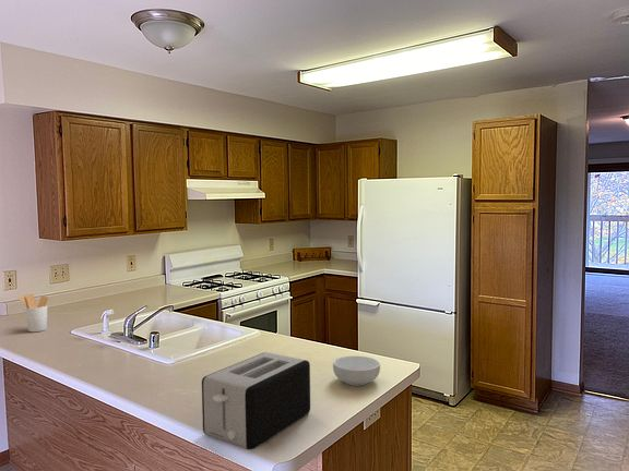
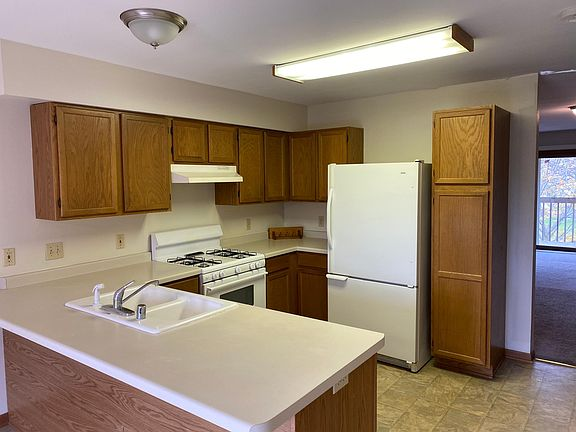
- toaster [201,351,311,450]
- utensil holder [17,293,49,333]
- cereal bowl [332,355,381,387]
